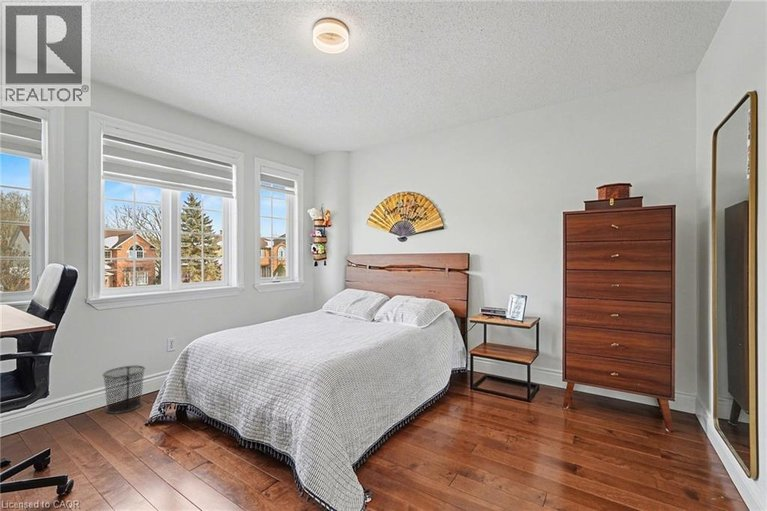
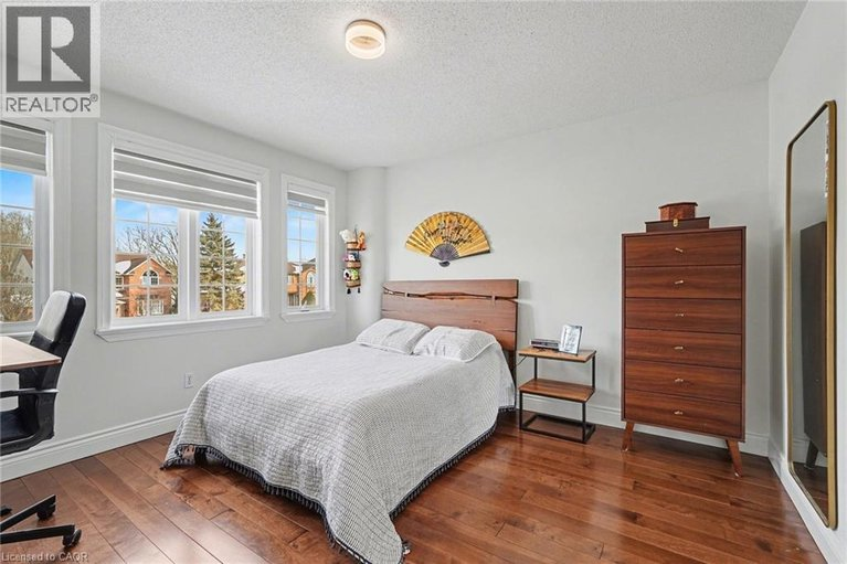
- waste bin [102,365,146,415]
